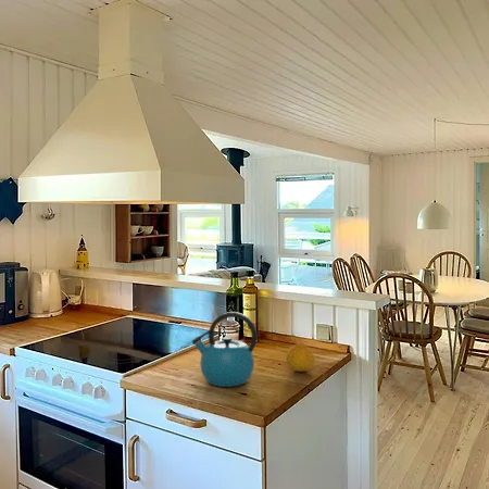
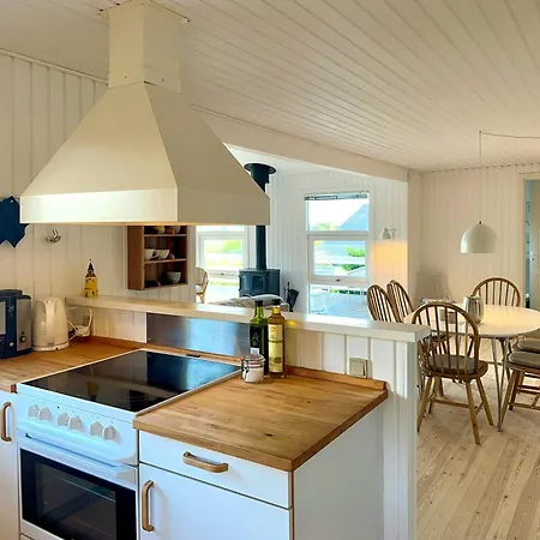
- kettle [190,311,258,388]
- fruit [286,341,315,373]
